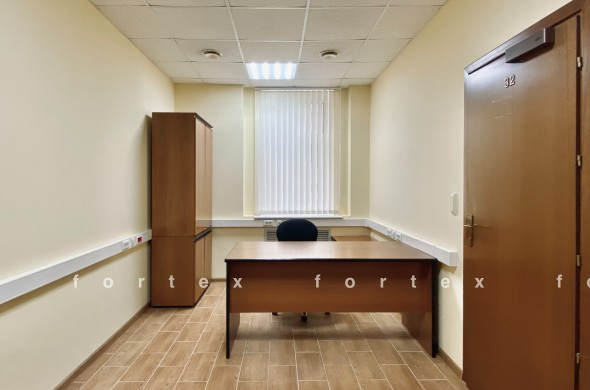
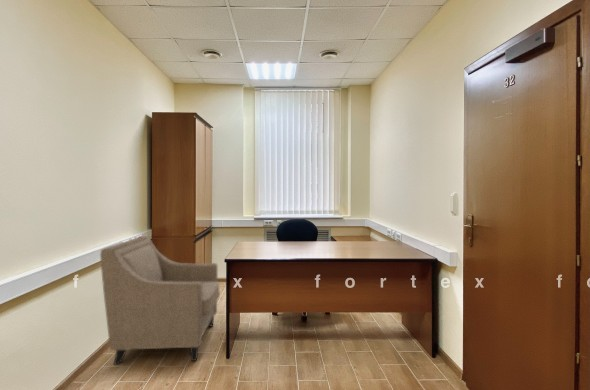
+ chair [99,235,221,365]
